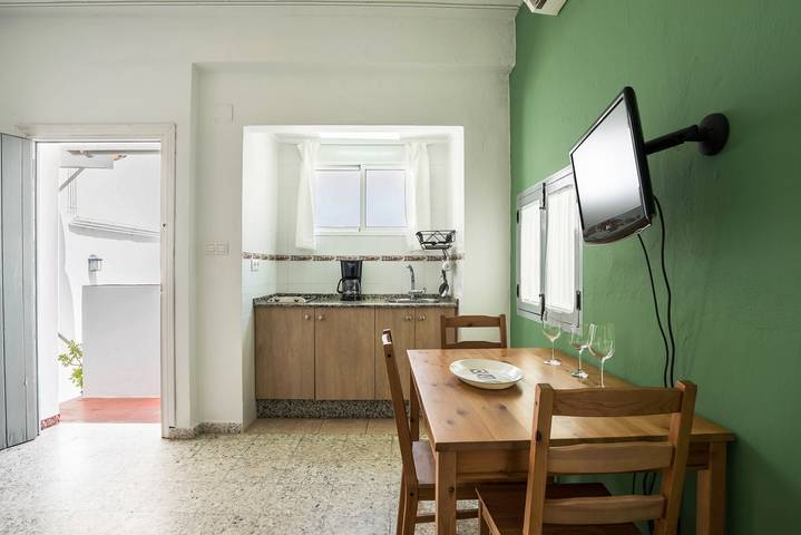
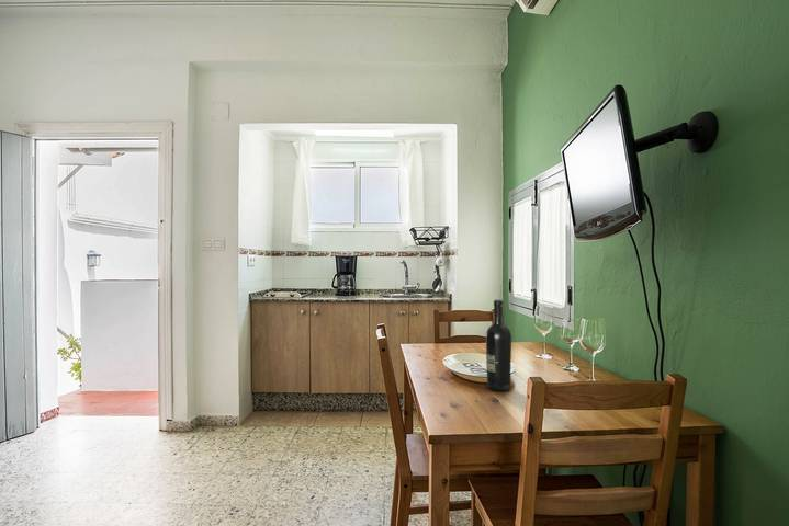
+ wine bottle [485,299,512,392]
